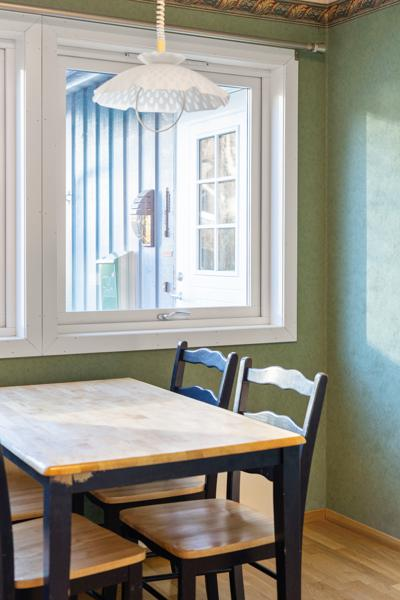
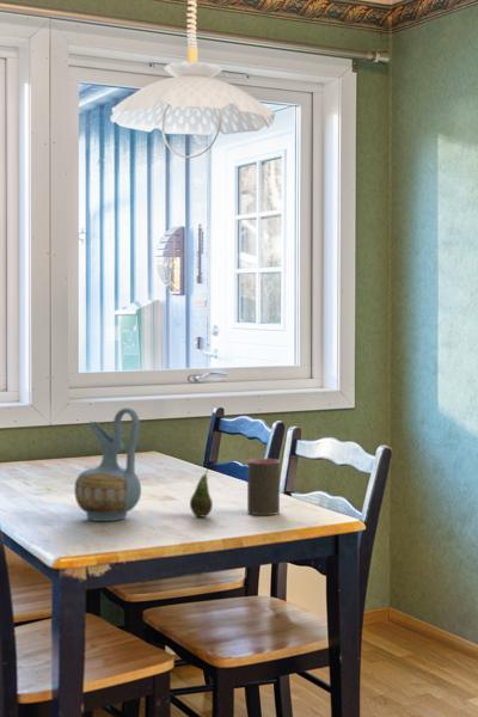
+ cup [246,458,281,516]
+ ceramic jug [73,406,142,522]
+ fruit [189,462,215,519]
